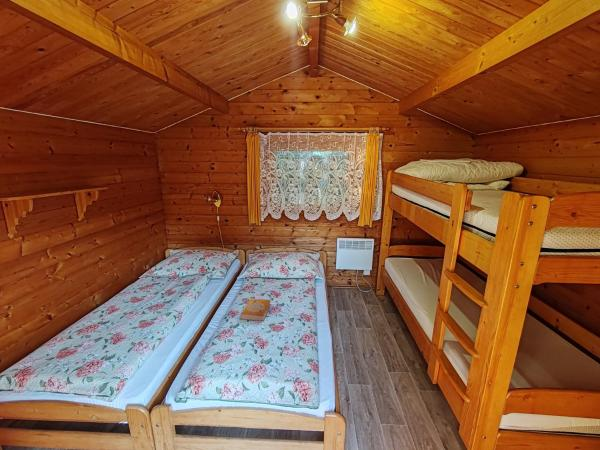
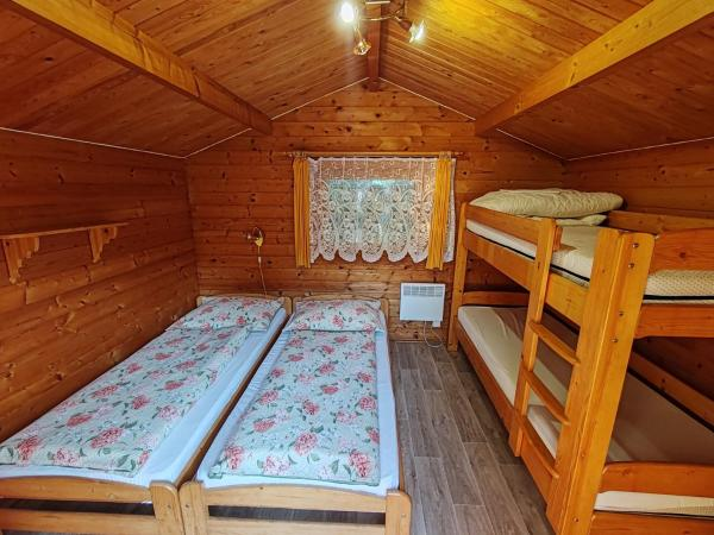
- book [239,298,272,322]
